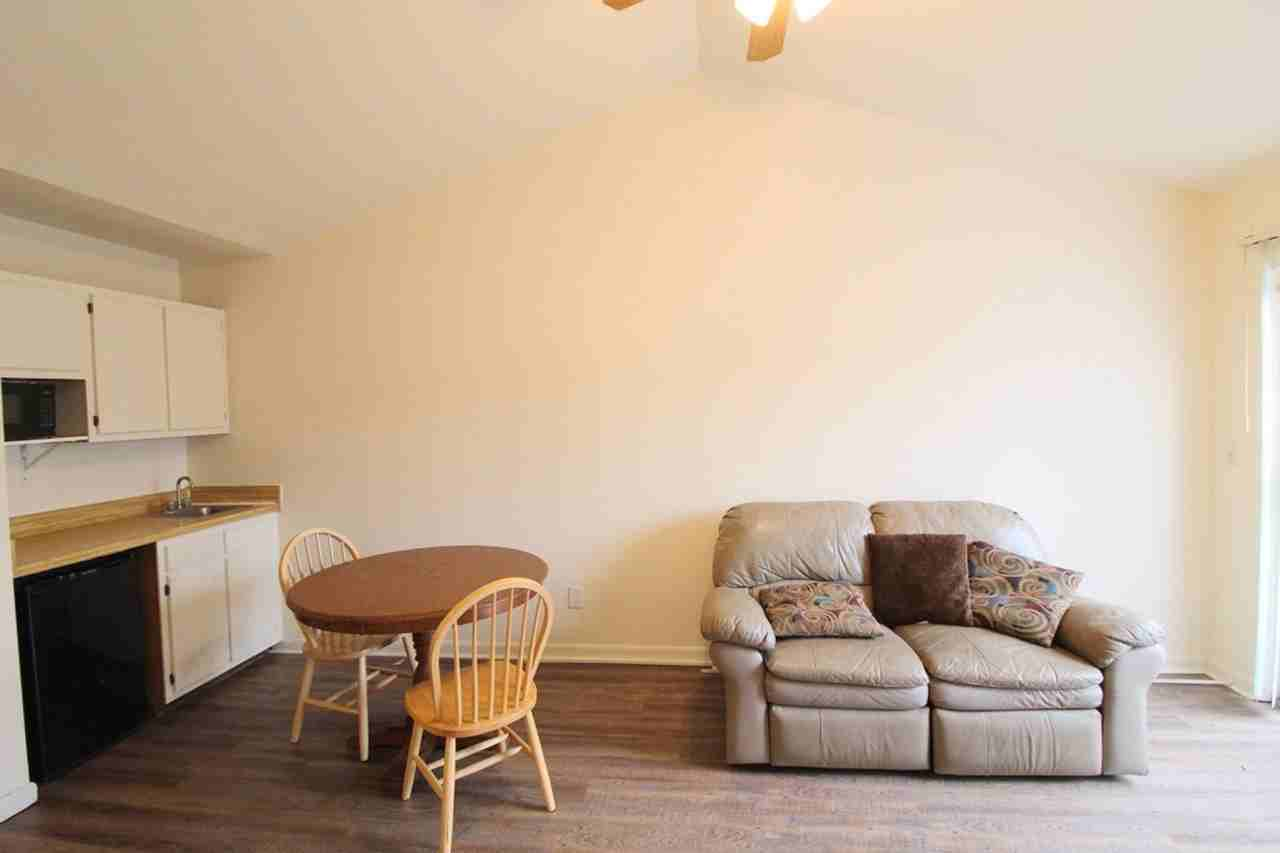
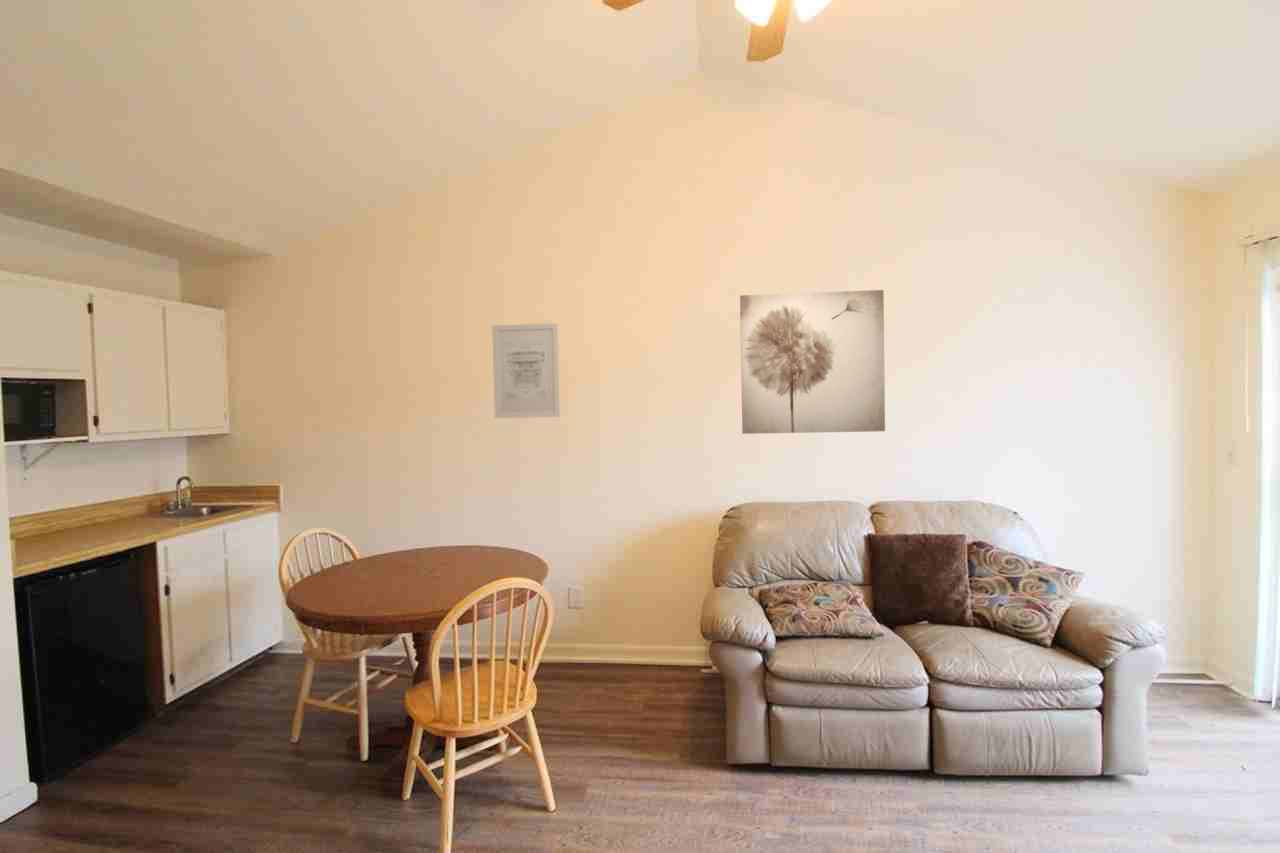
+ wall art [739,289,886,435]
+ wall art [491,322,561,419]
